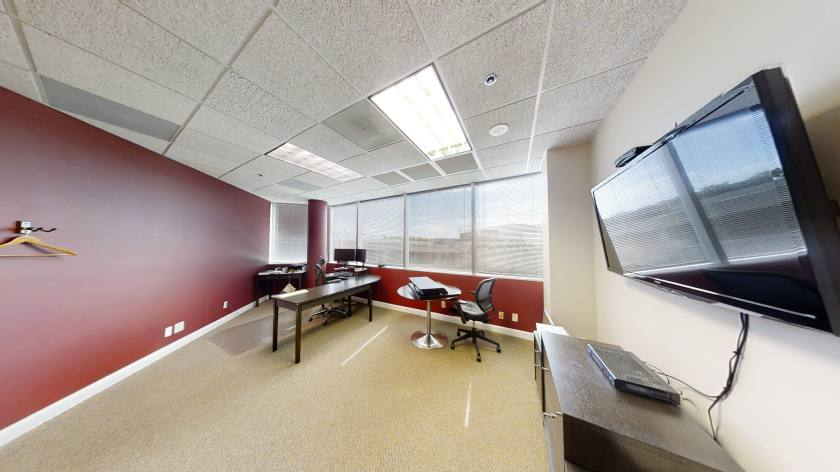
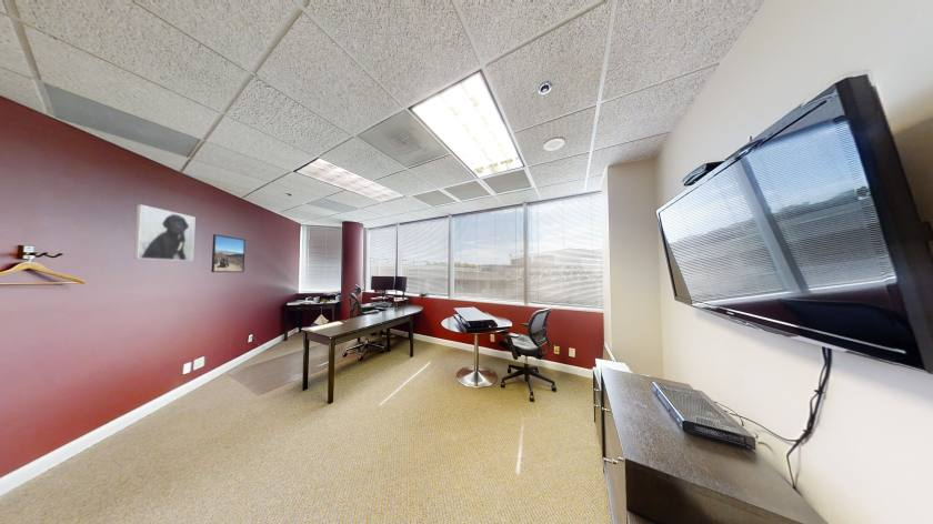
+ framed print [133,203,197,262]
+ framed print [210,233,247,273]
